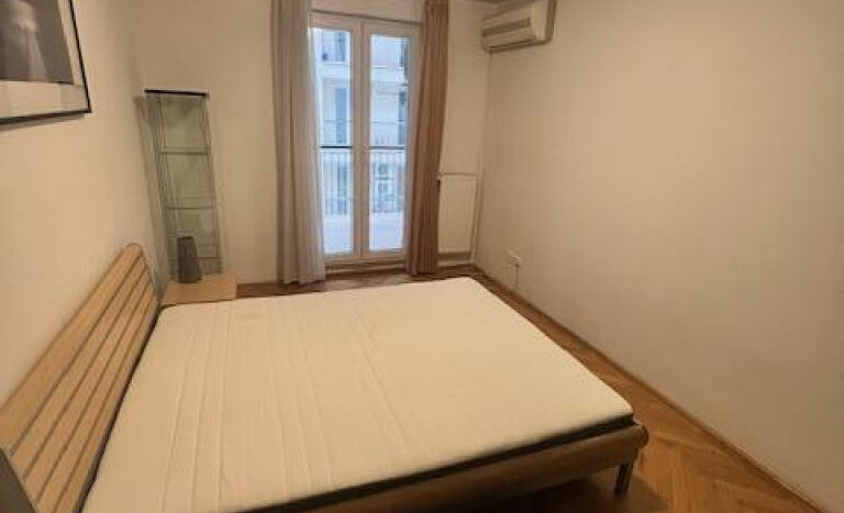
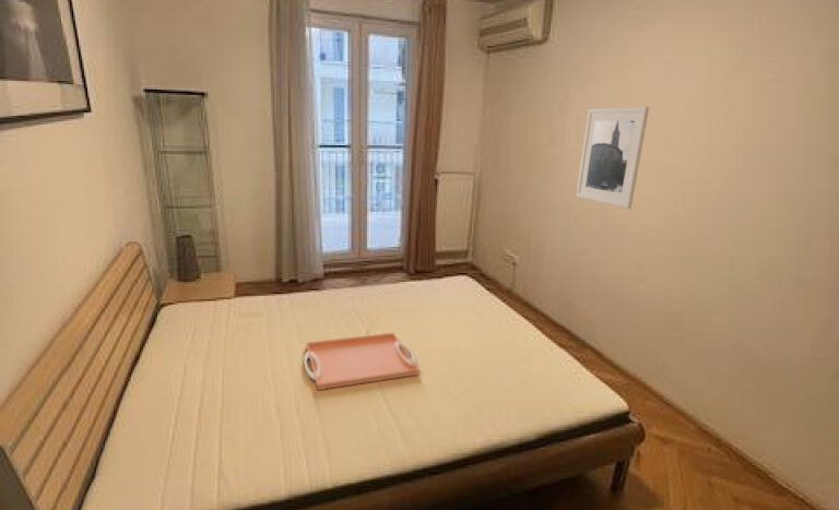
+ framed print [575,106,650,210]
+ serving tray [303,332,421,391]
